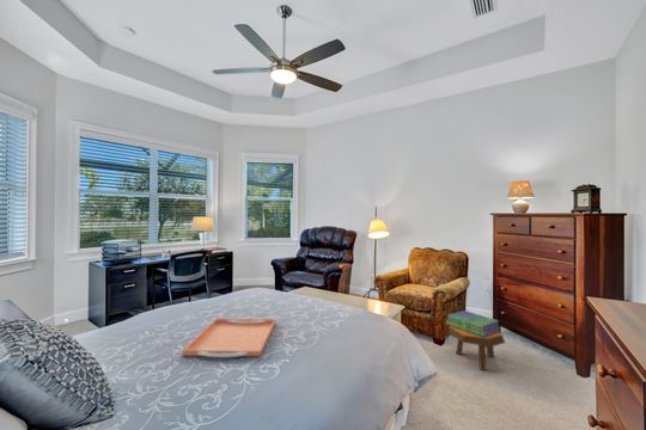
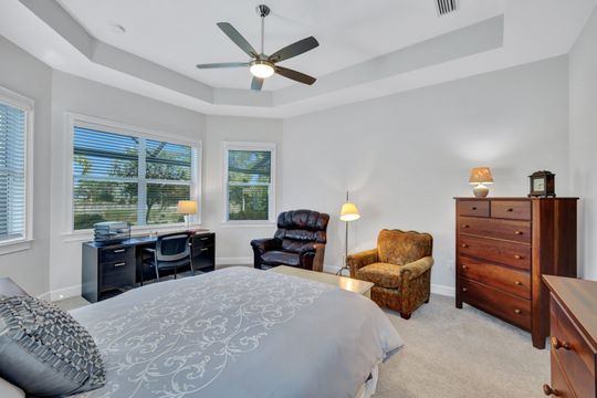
- stack of books [445,309,501,338]
- footstool [447,326,506,371]
- serving tray [181,317,276,358]
